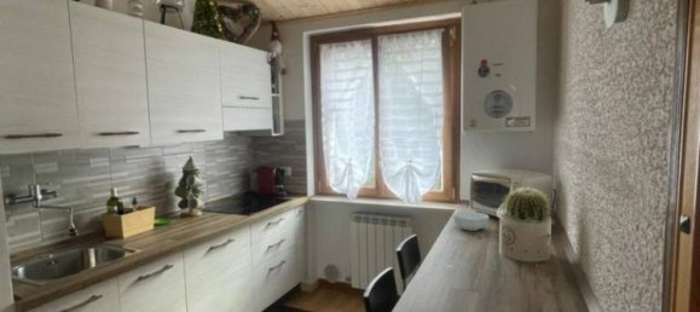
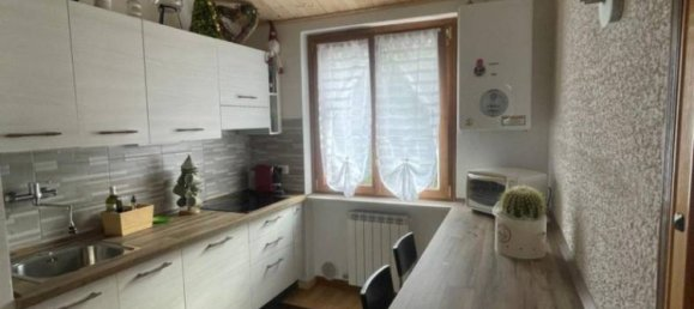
- cereal bowl [452,210,490,232]
